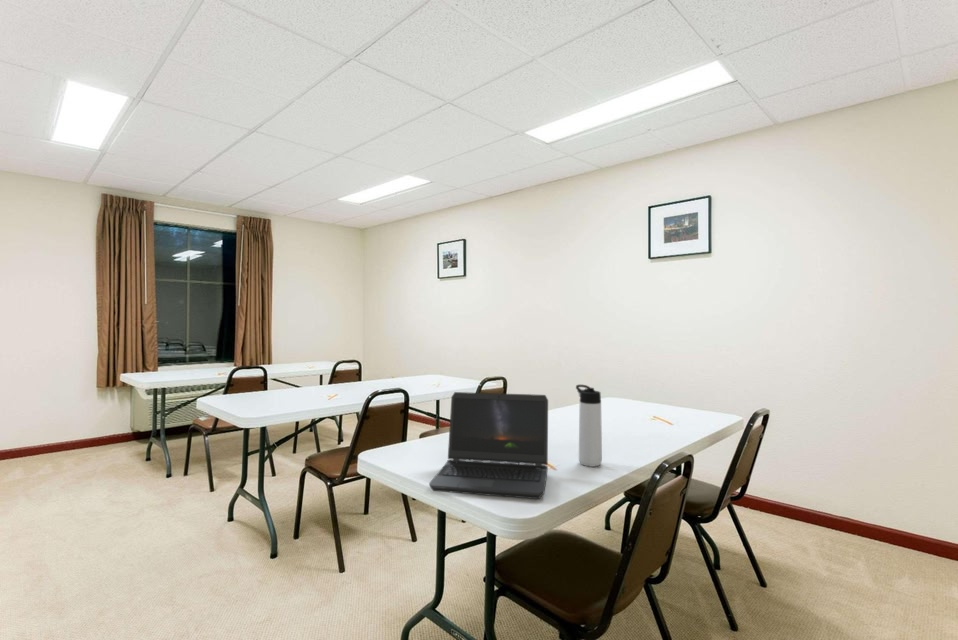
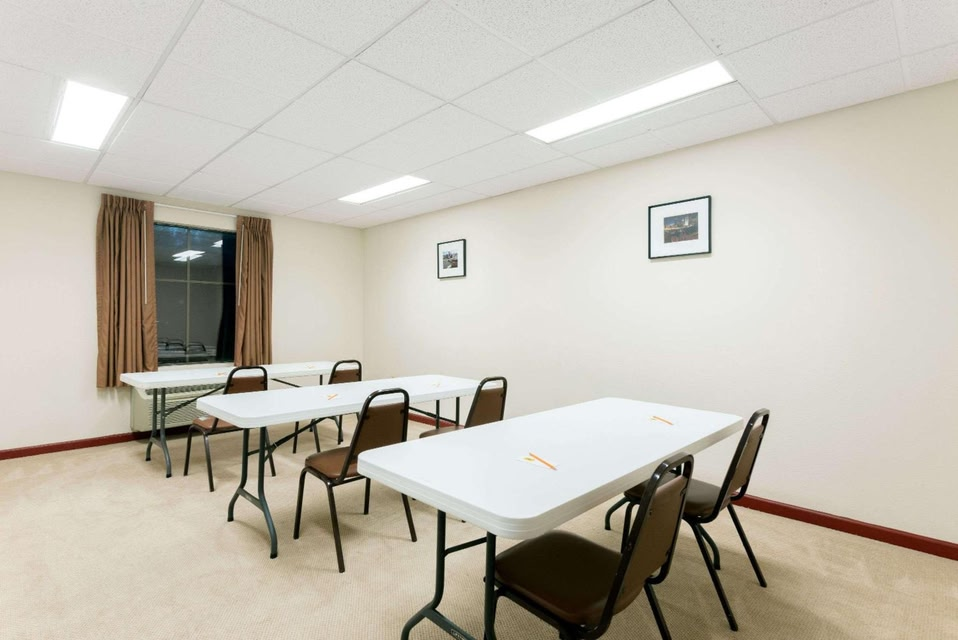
- laptop computer [428,391,549,500]
- thermos bottle [575,384,603,468]
